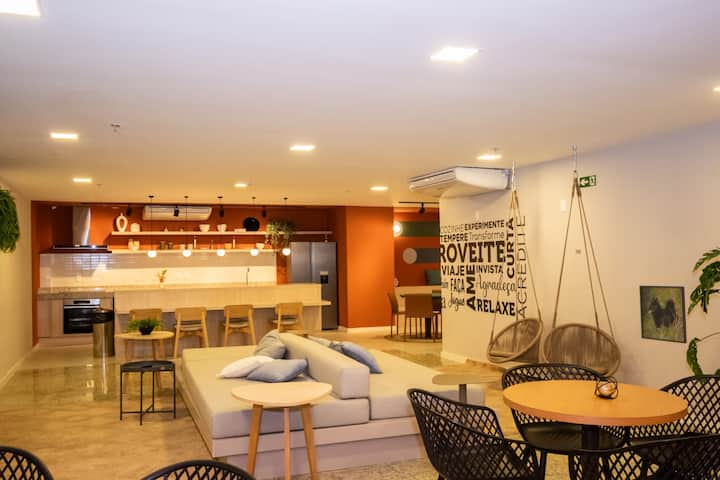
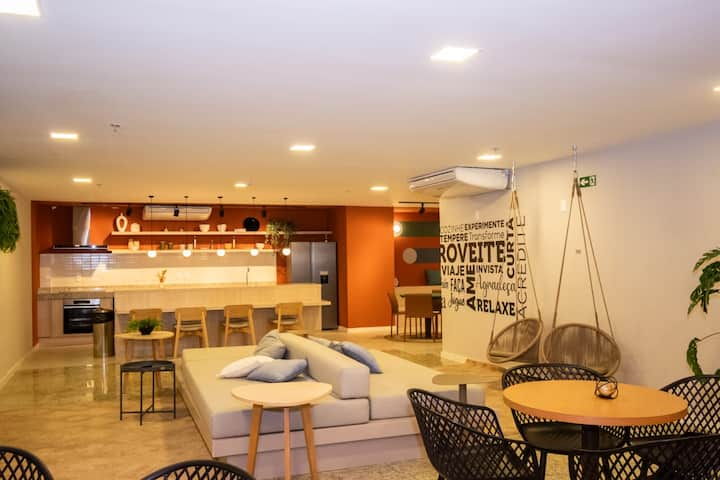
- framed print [638,285,688,344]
